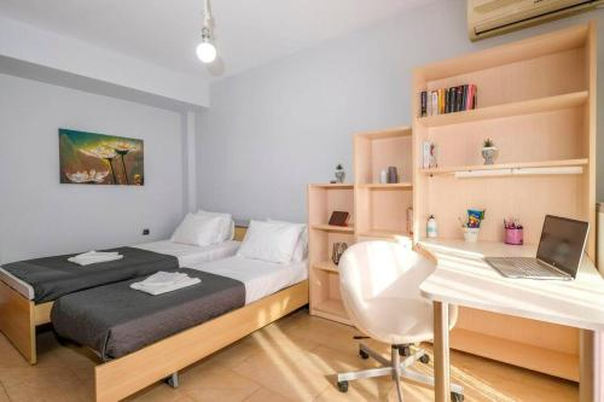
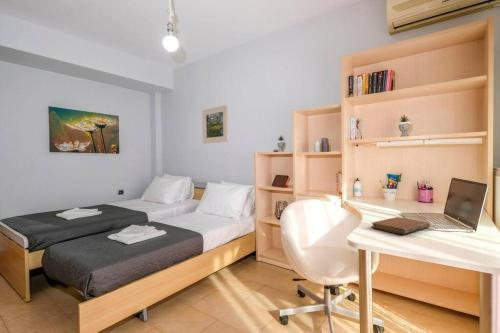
+ notebook [370,216,431,235]
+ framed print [201,104,229,145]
